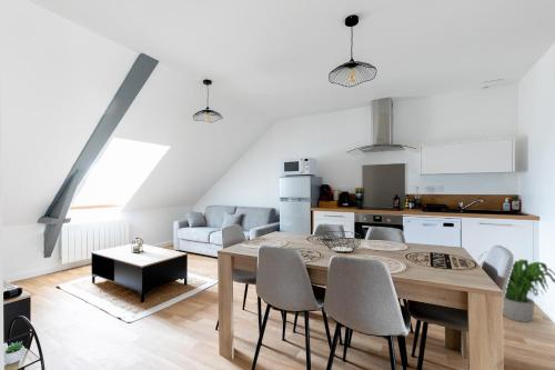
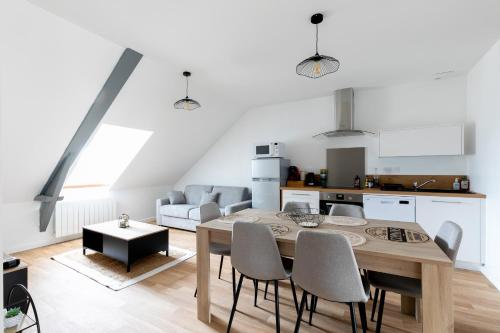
- potted plant [477,251,555,323]
